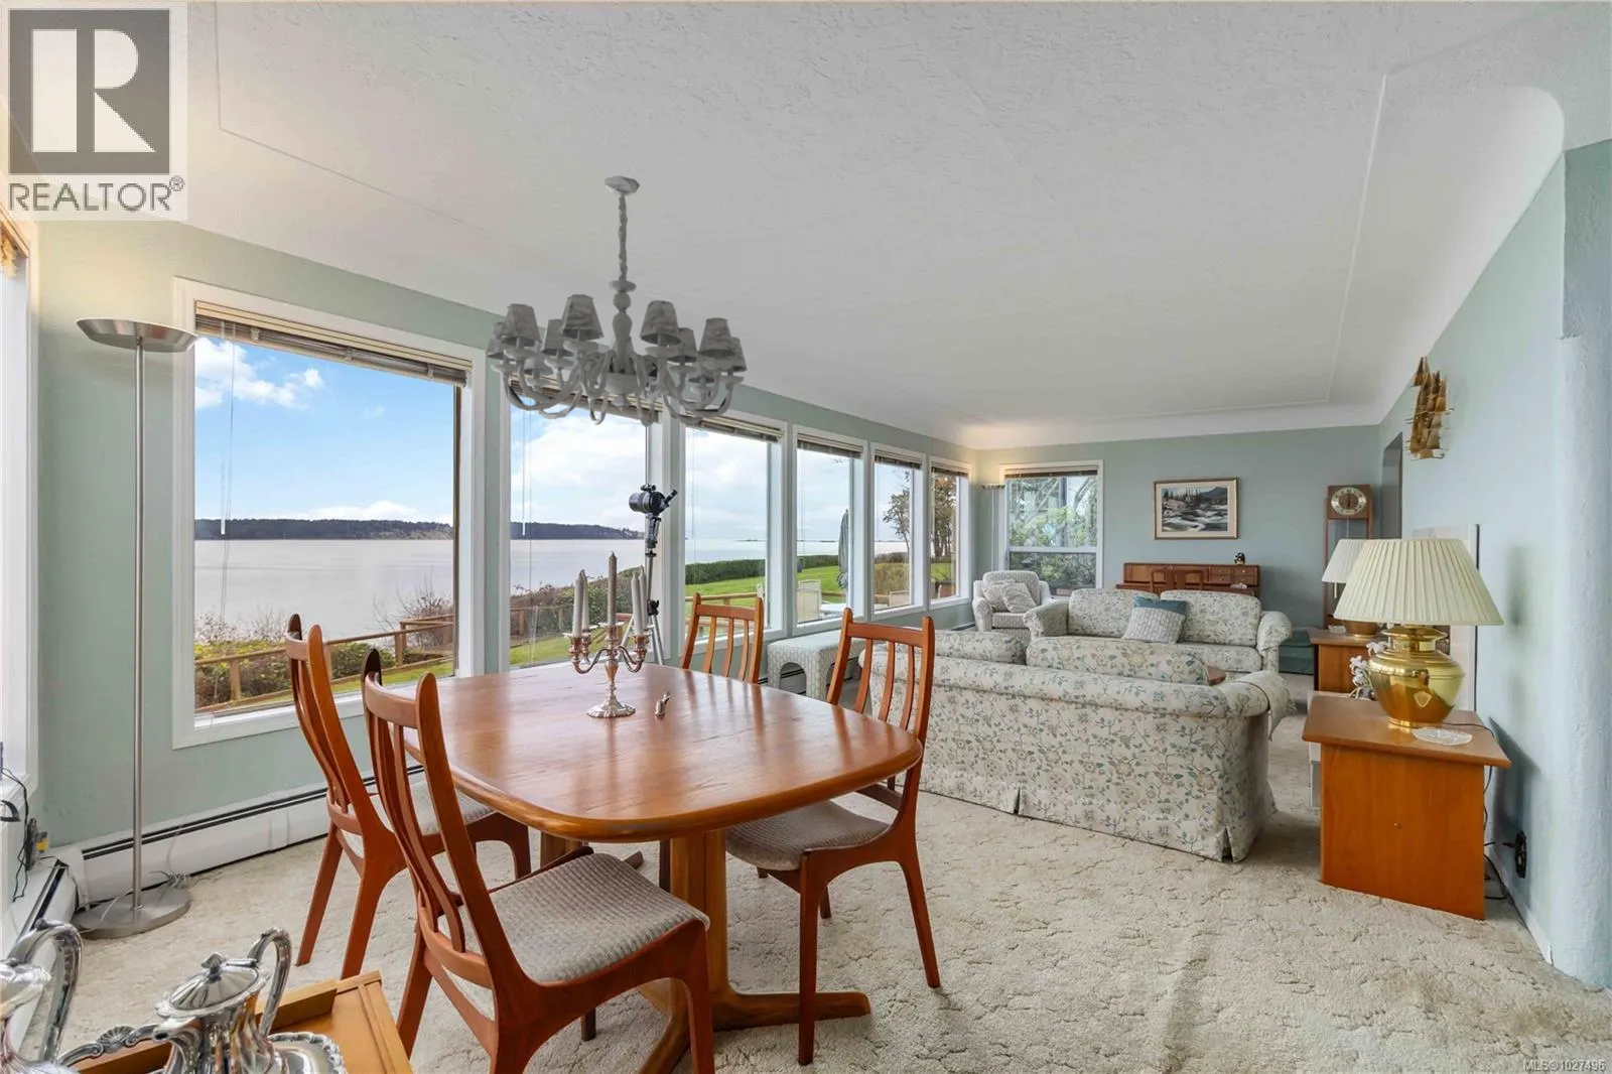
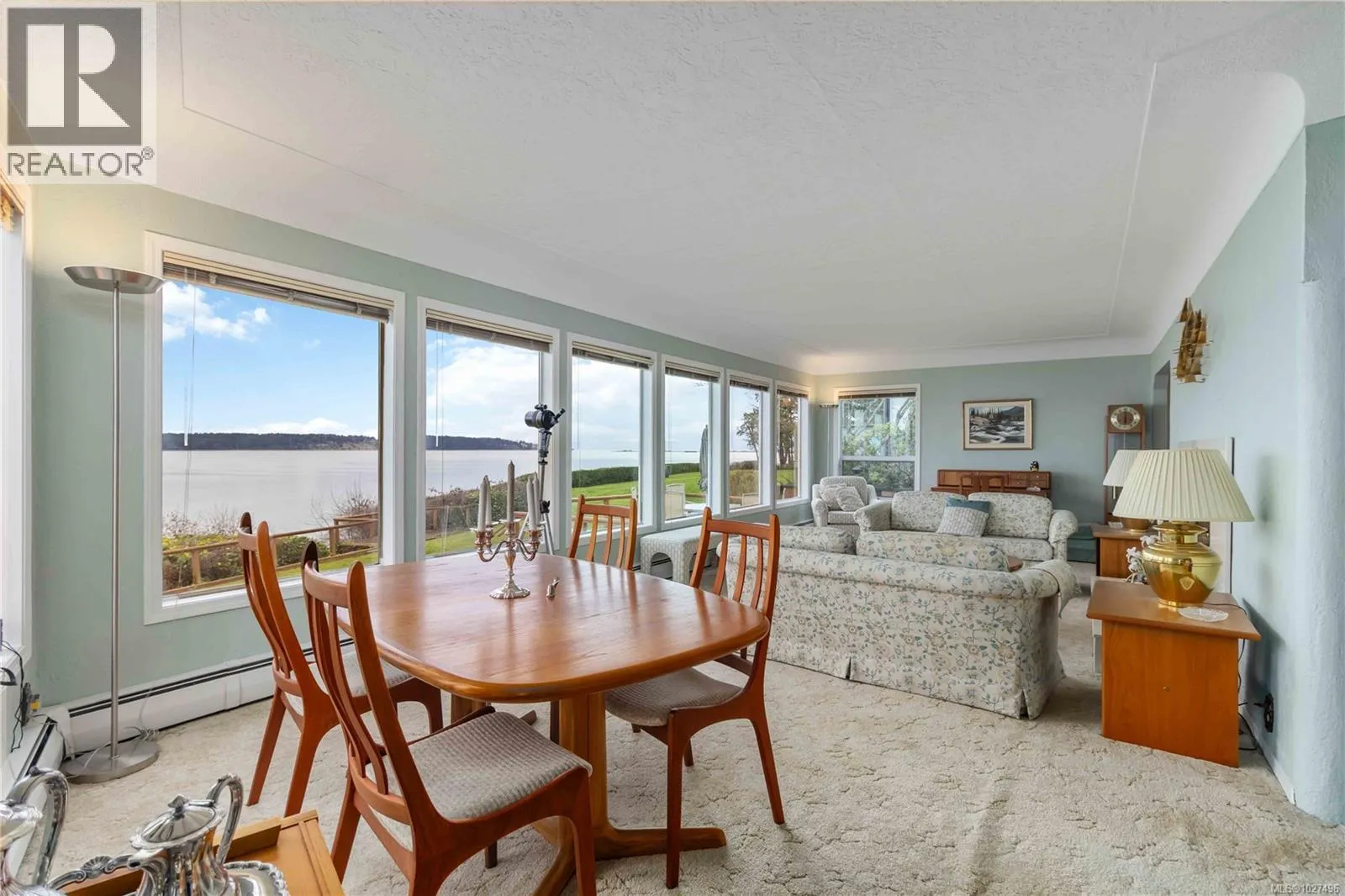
- chandelier [484,174,748,428]
